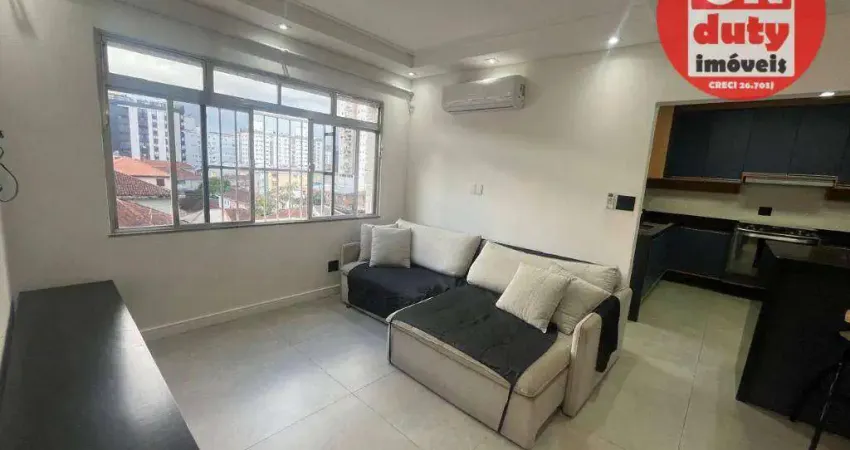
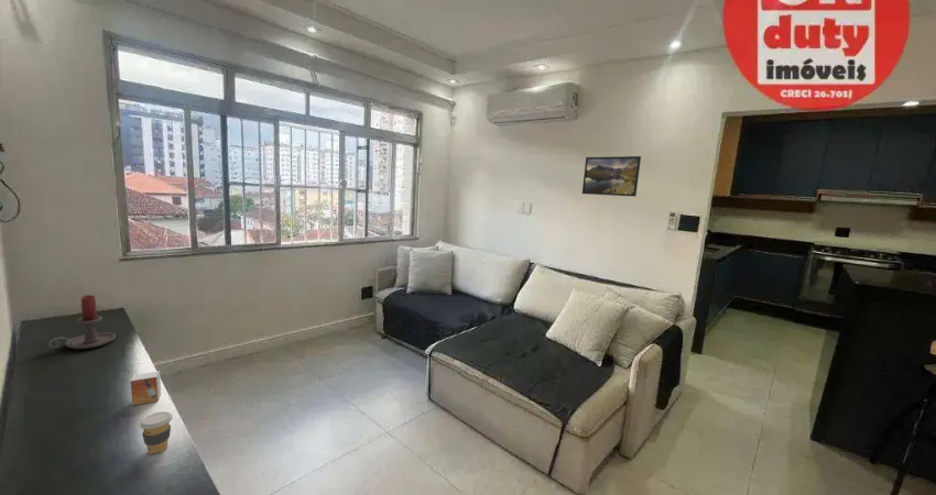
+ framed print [581,155,642,198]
+ coffee cup [139,410,174,455]
+ candle holder [48,294,117,350]
+ small box [130,370,162,407]
